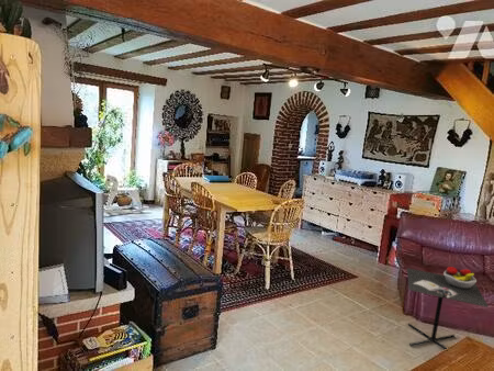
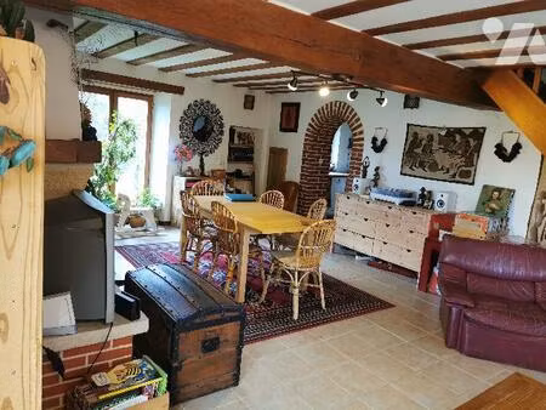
- kitchen table [406,266,490,350]
